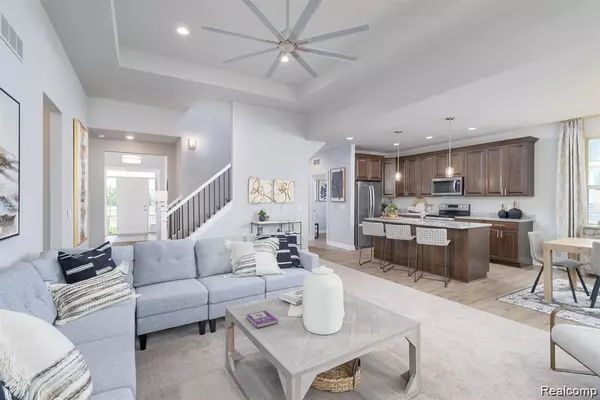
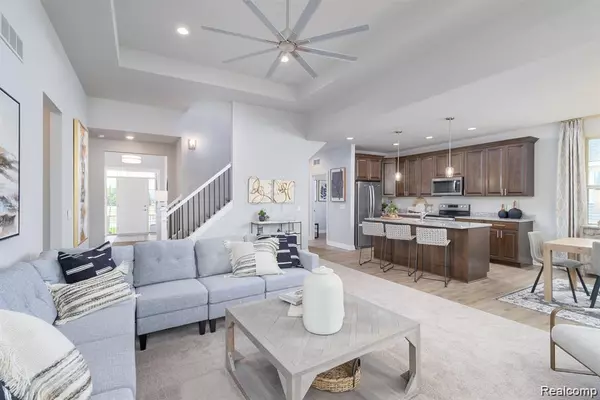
- book [246,310,279,329]
